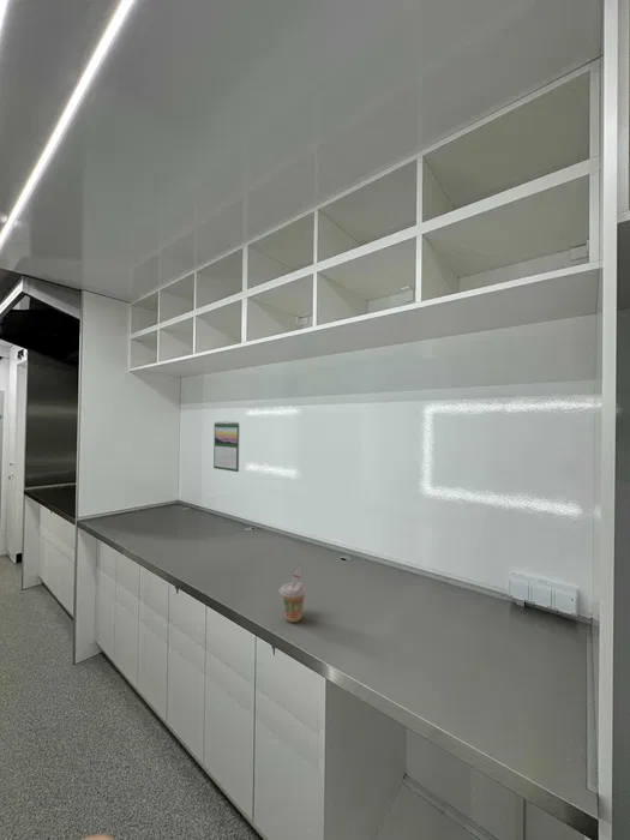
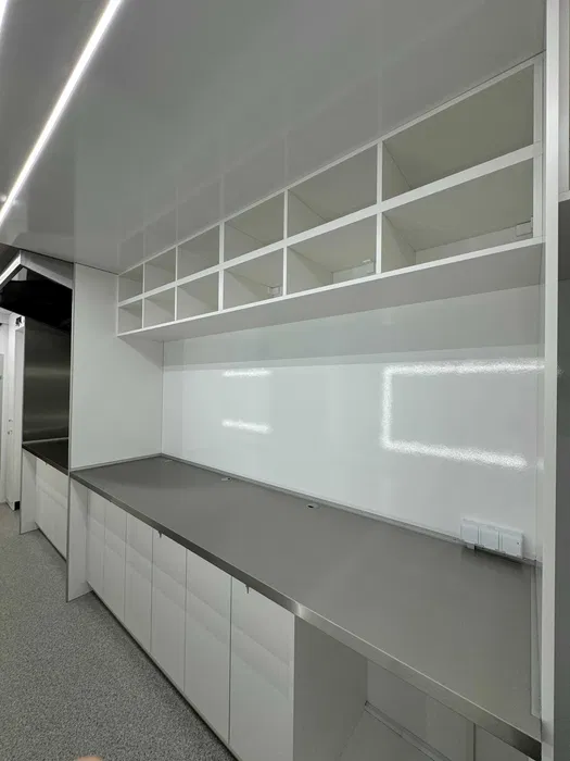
- calendar [212,420,240,473]
- beverage cup [278,564,310,624]
